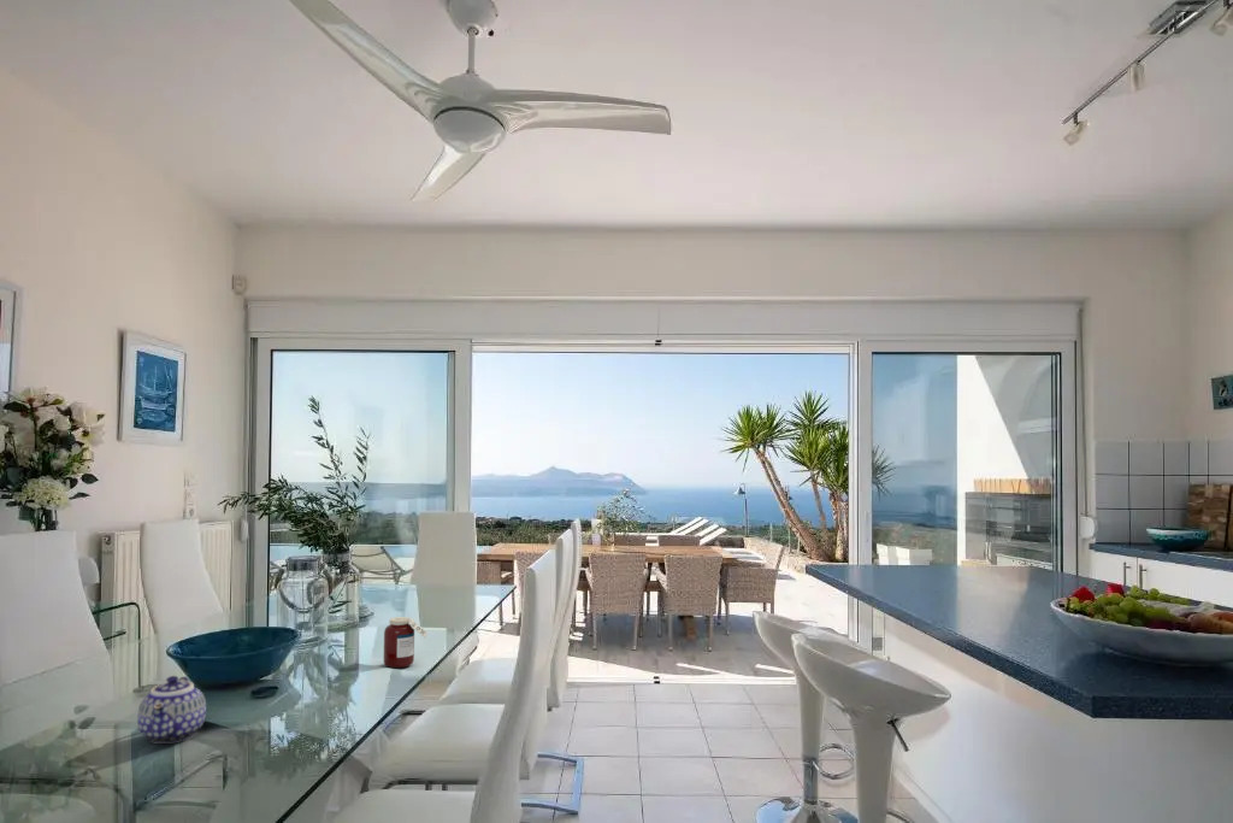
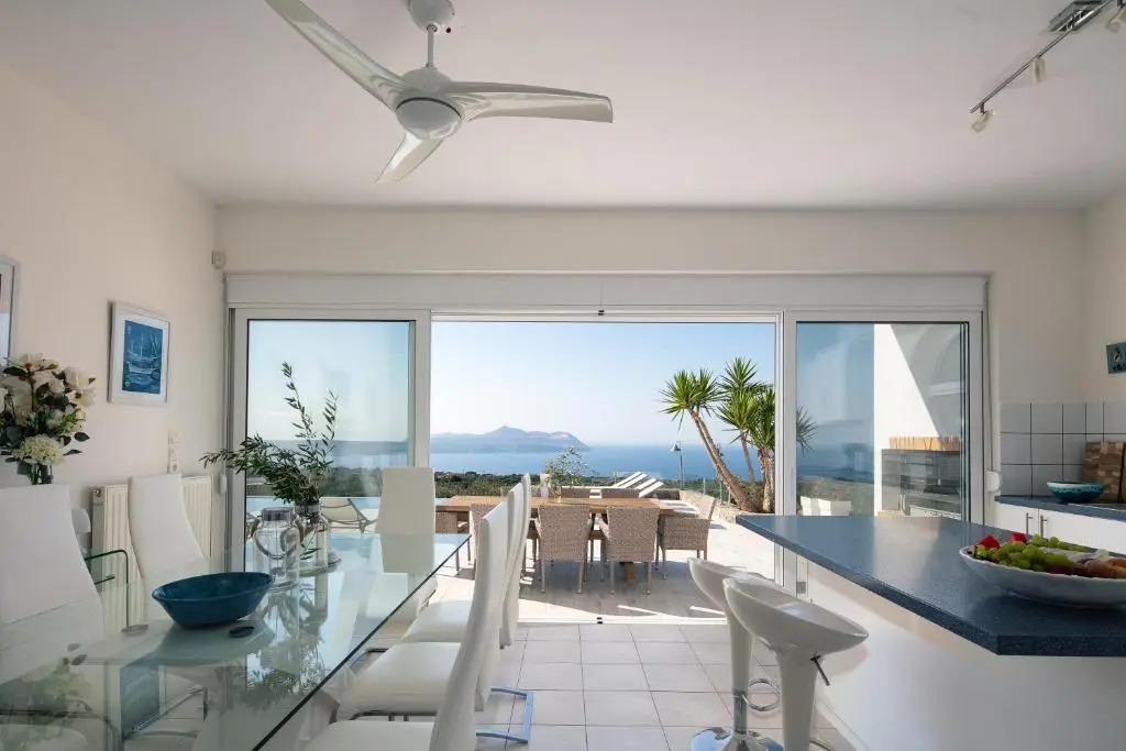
- jar [383,616,429,669]
- teapot [136,675,207,745]
